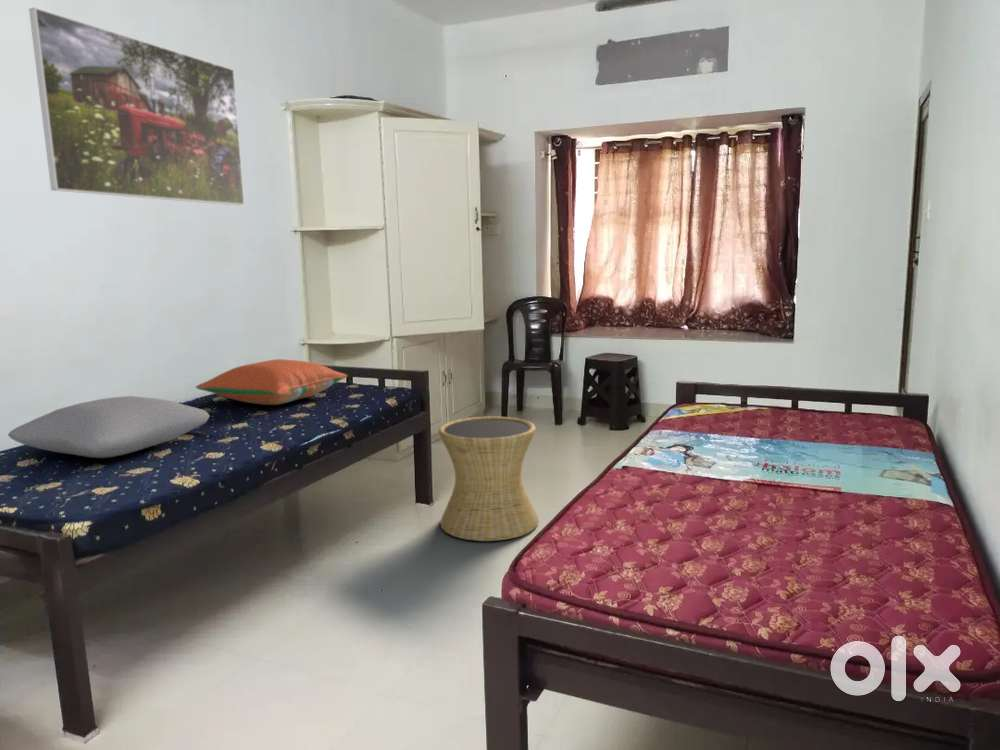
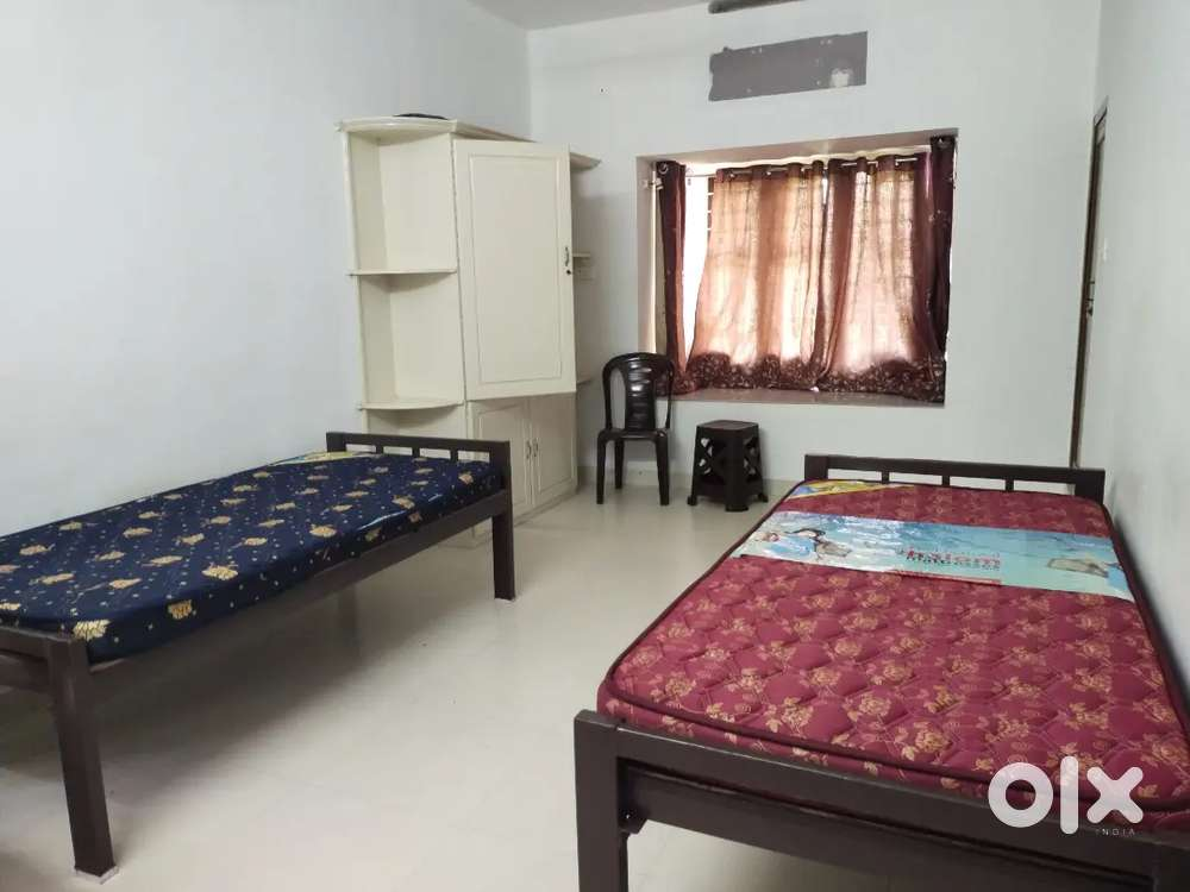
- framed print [28,6,245,206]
- pillow [195,358,348,406]
- cushion [7,395,210,459]
- side table [437,416,539,542]
